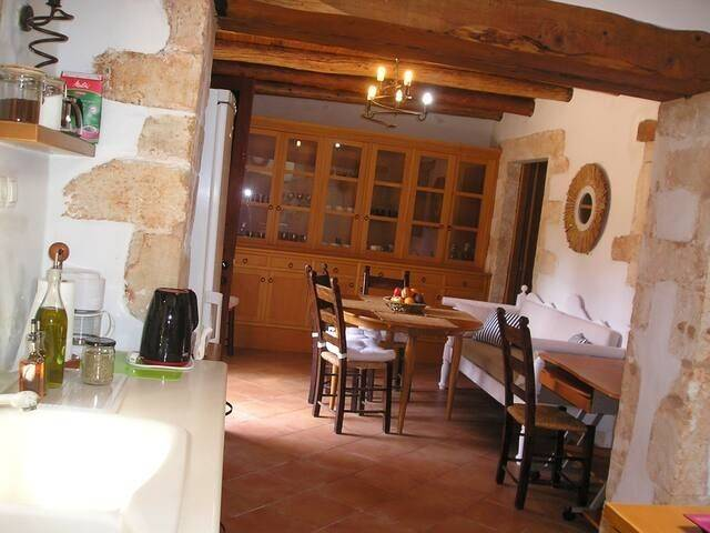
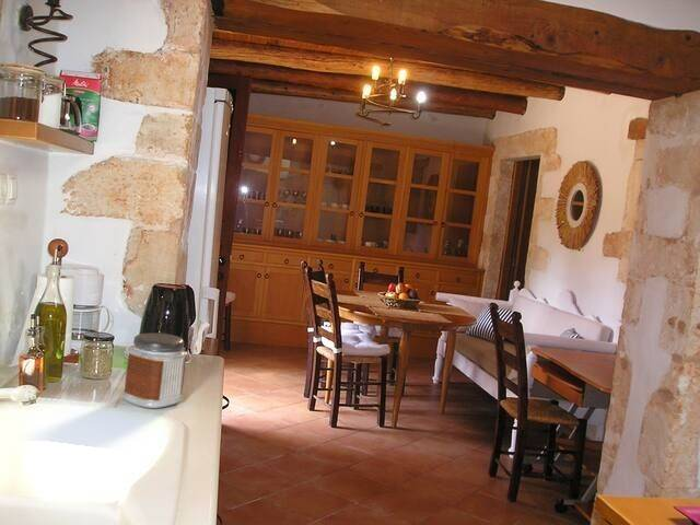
+ jar [121,332,188,409]
